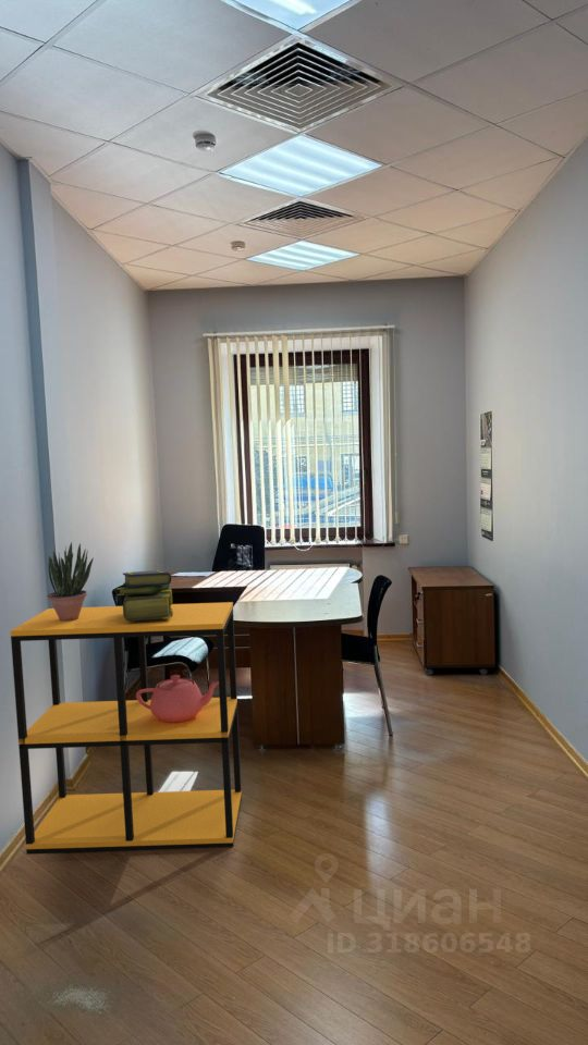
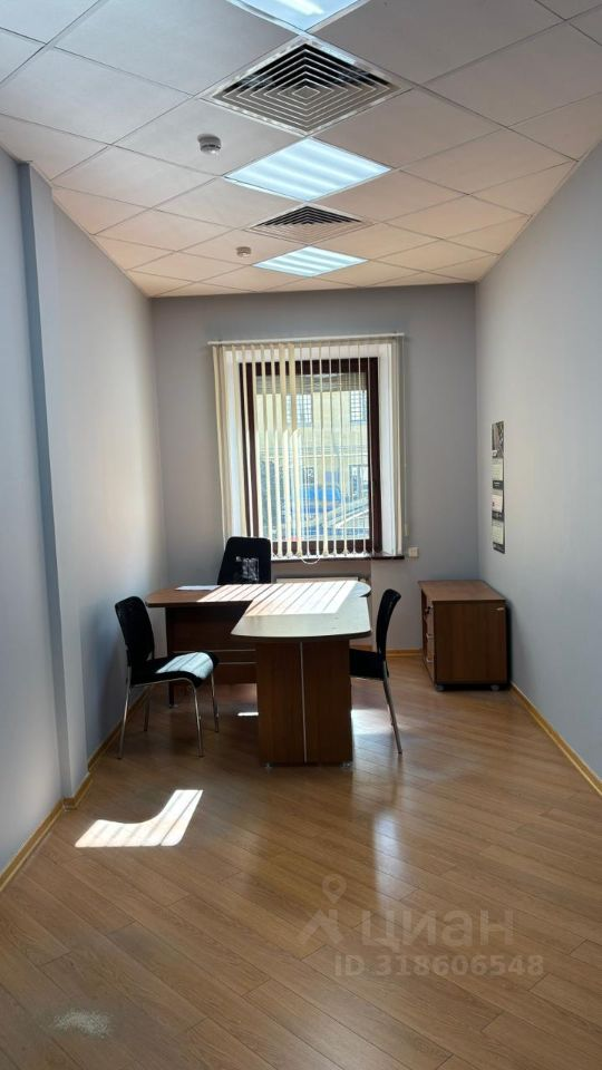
- shelving unit [10,601,243,856]
- potted plant [47,541,95,622]
- stack of books [115,569,173,622]
